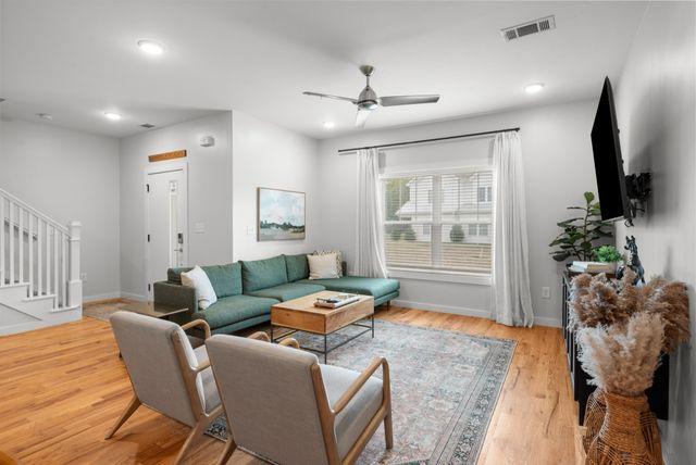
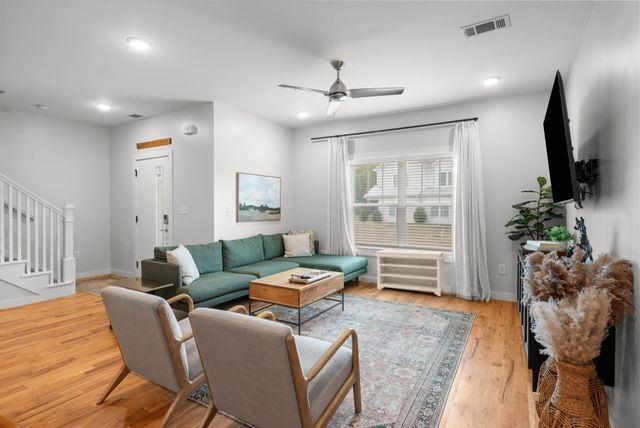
+ bench [374,249,447,297]
